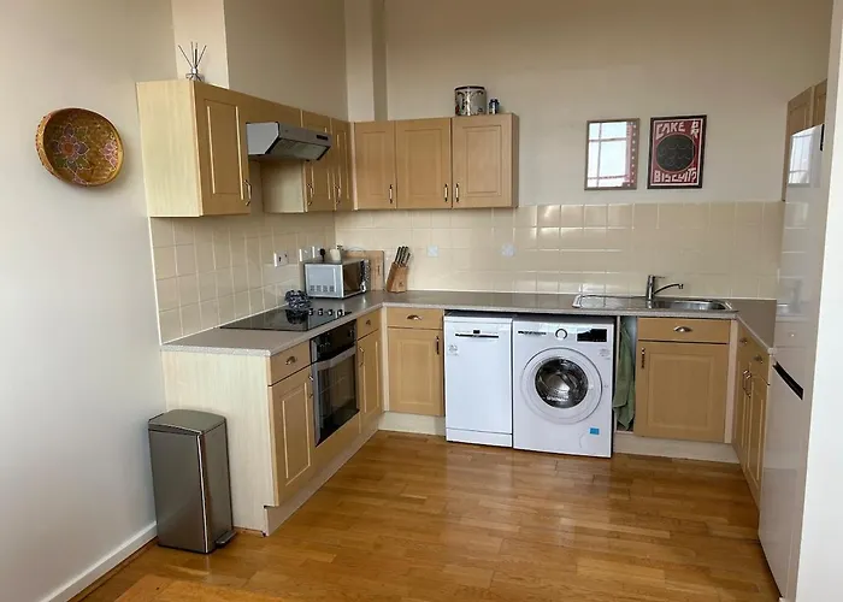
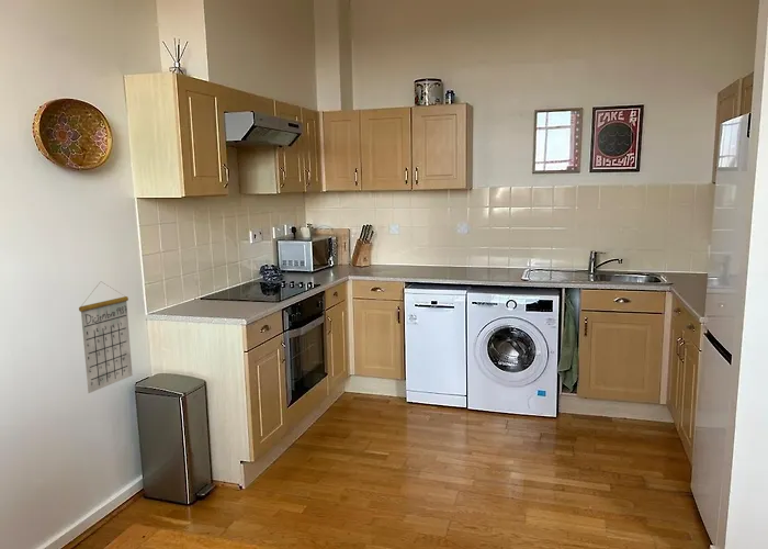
+ calendar [78,281,134,394]
